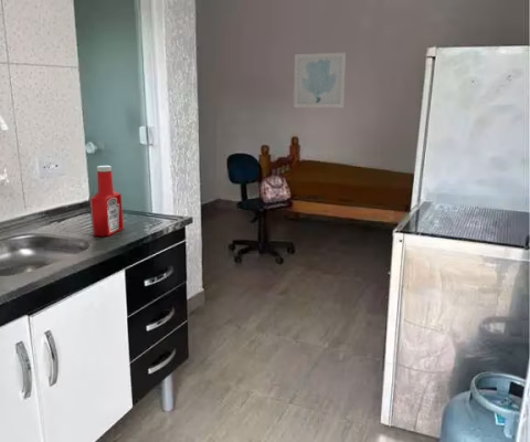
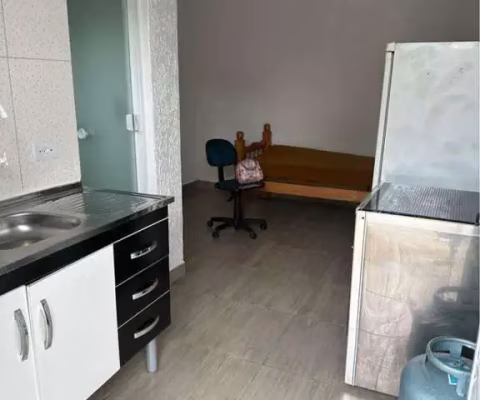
- wall art [293,52,347,108]
- soap bottle [89,165,125,238]
